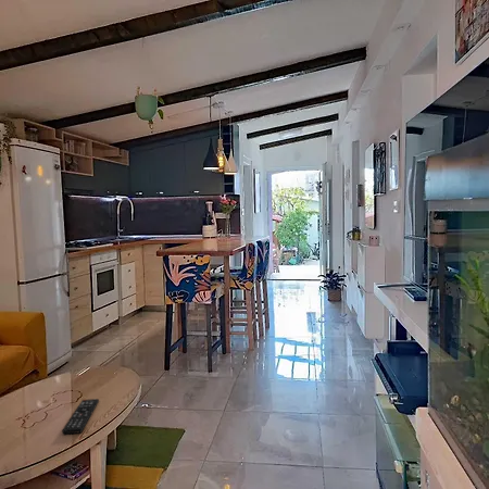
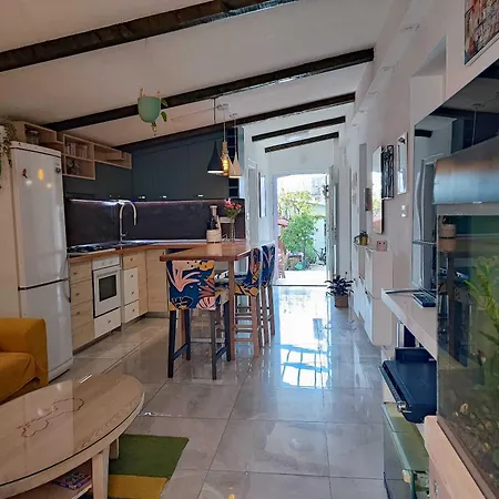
- remote control [61,398,100,435]
